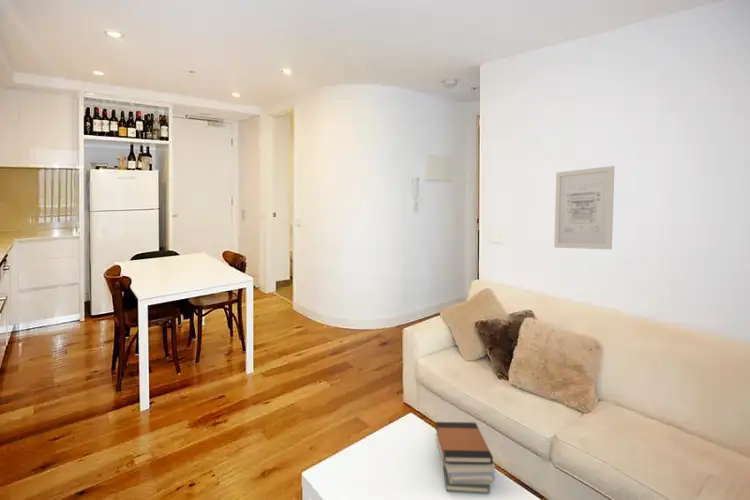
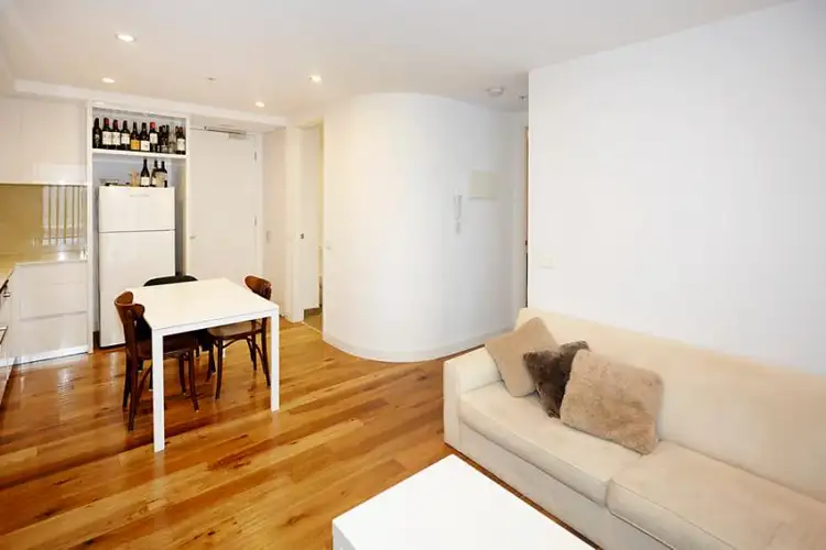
- book stack [434,421,496,495]
- wall art [553,165,615,250]
